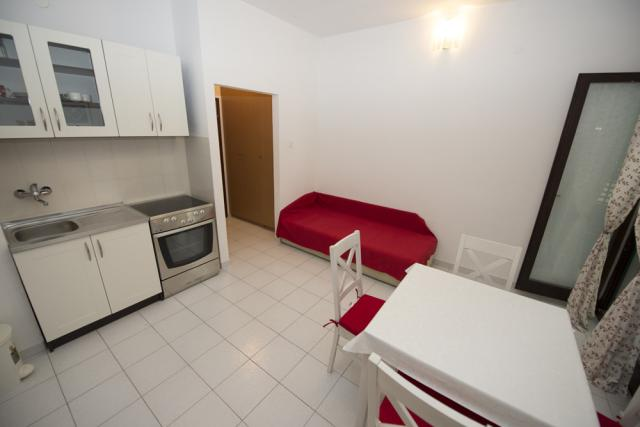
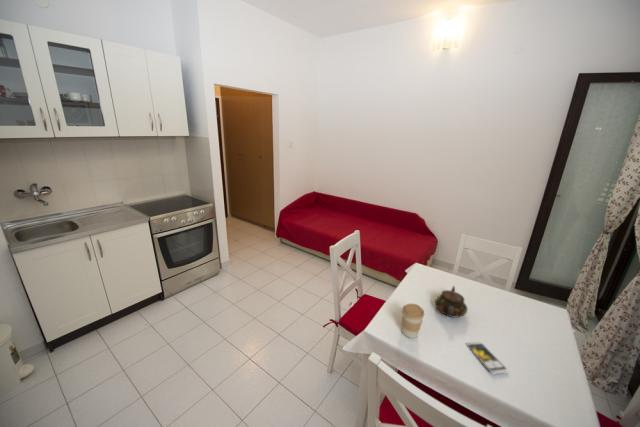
+ coffee cup [401,302,425,339]
+ teapot [434,285,468,319]
+ smartphone [465,341,509,374]
